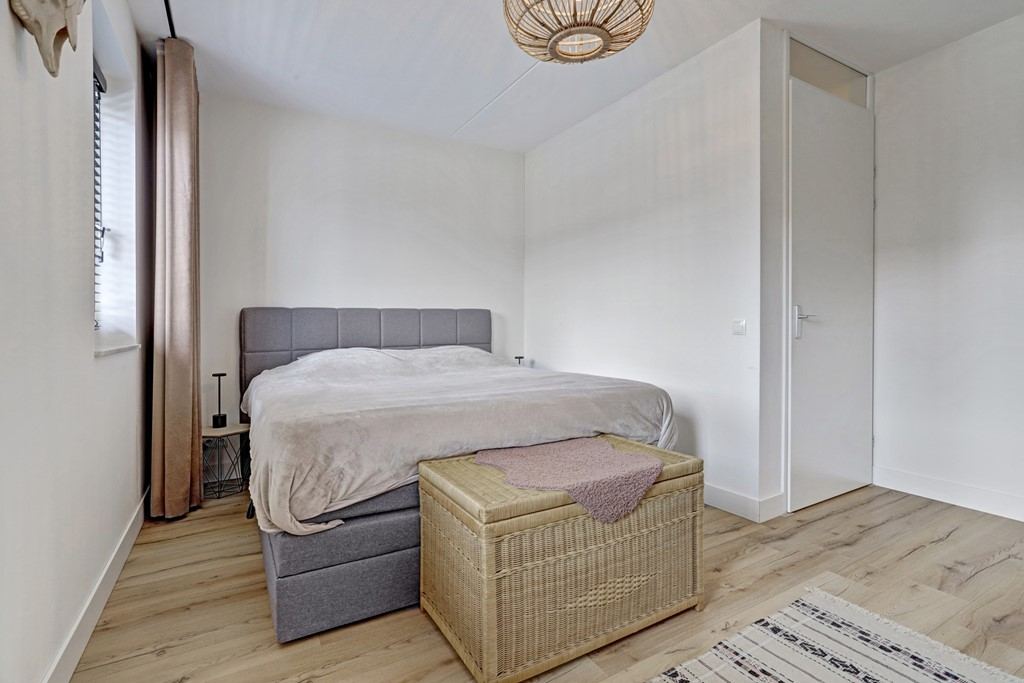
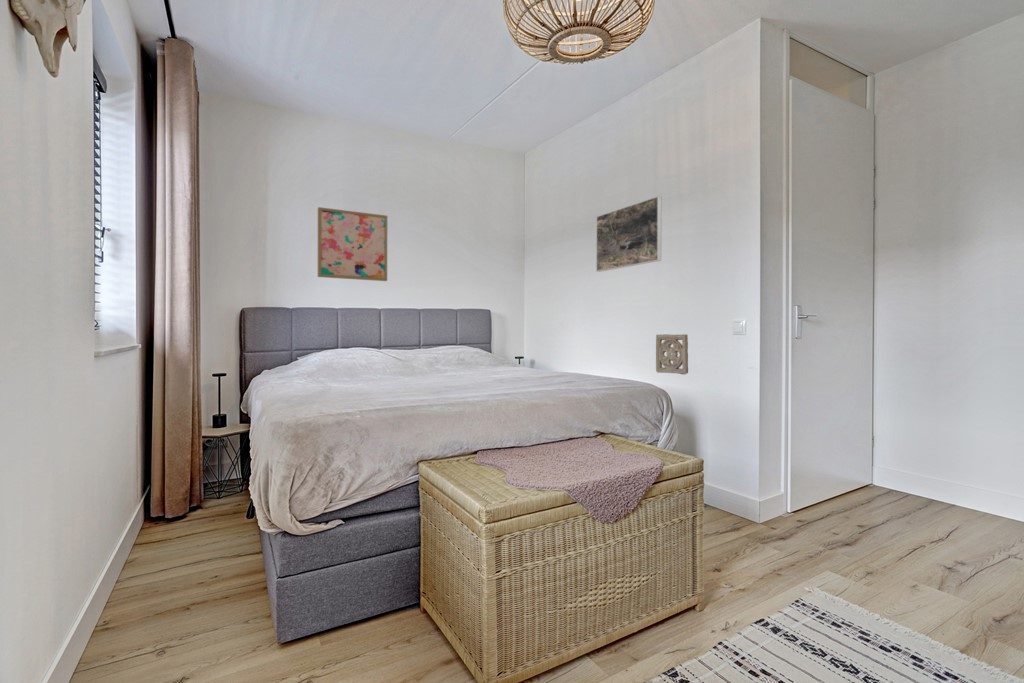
+ wall ornament [655,333,689,376]
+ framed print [595,195,662,273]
+ wall art [317,206,388,282]
